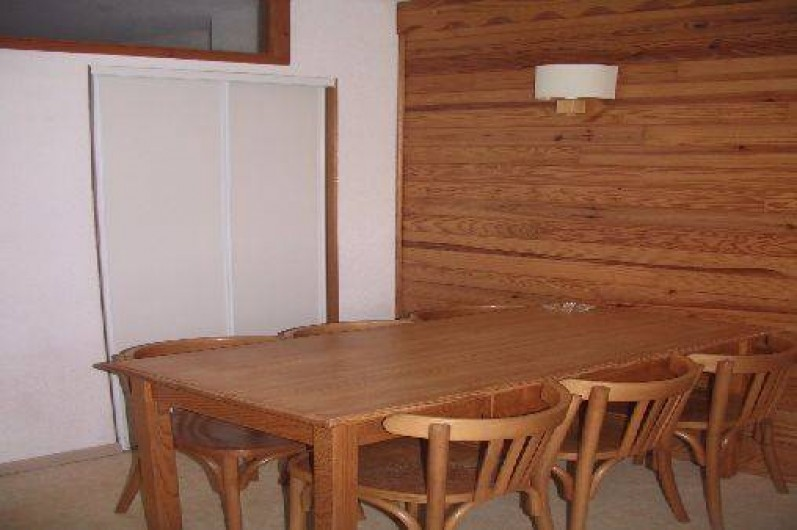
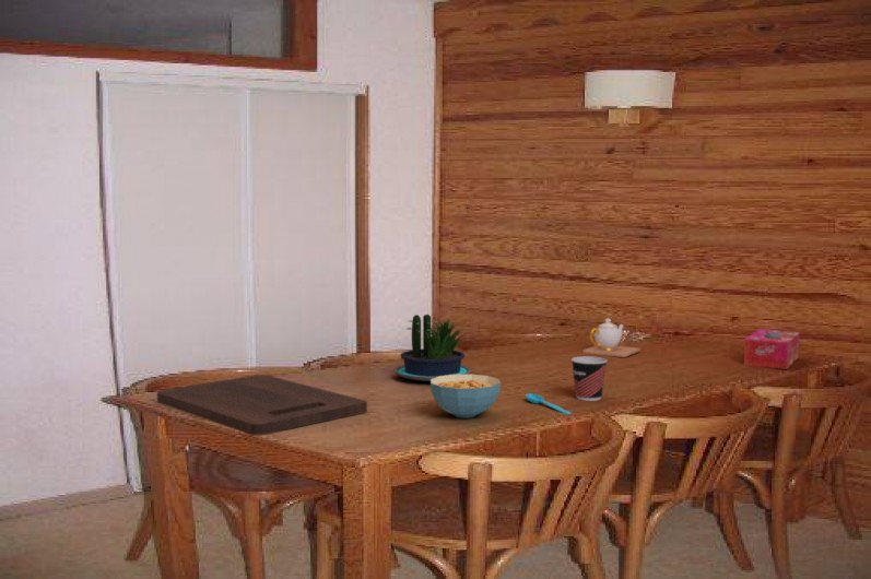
+ cereal bowl [429,374,502,420]
+ cup [570,355,609,402]
+ tissue box [743,328,801,370]
+ potted plant [393,314,472,382]
+ teapot [581,318,642,358]
+ spoon [525,392,573,415]
+ cutting board [156,374,368,437]
